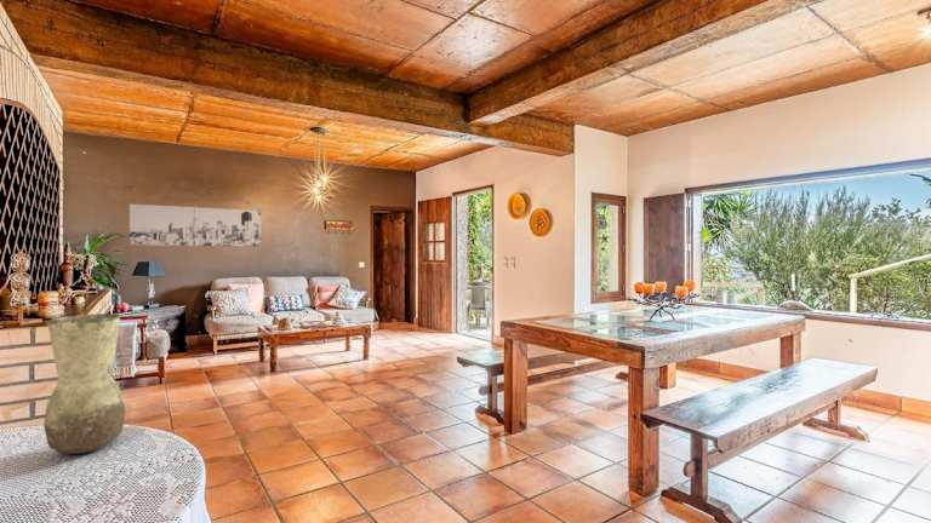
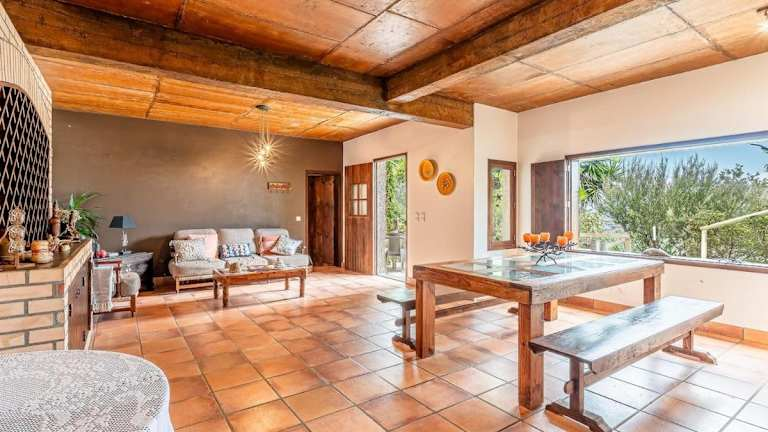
- wall art [128,203,262,247]
- vase [42,312,127,455]
